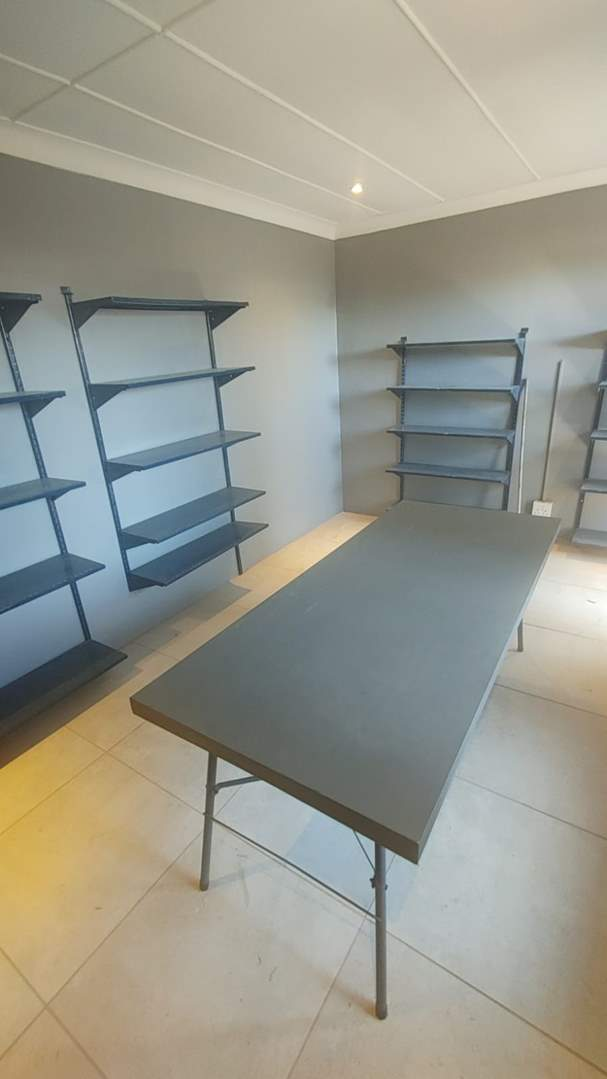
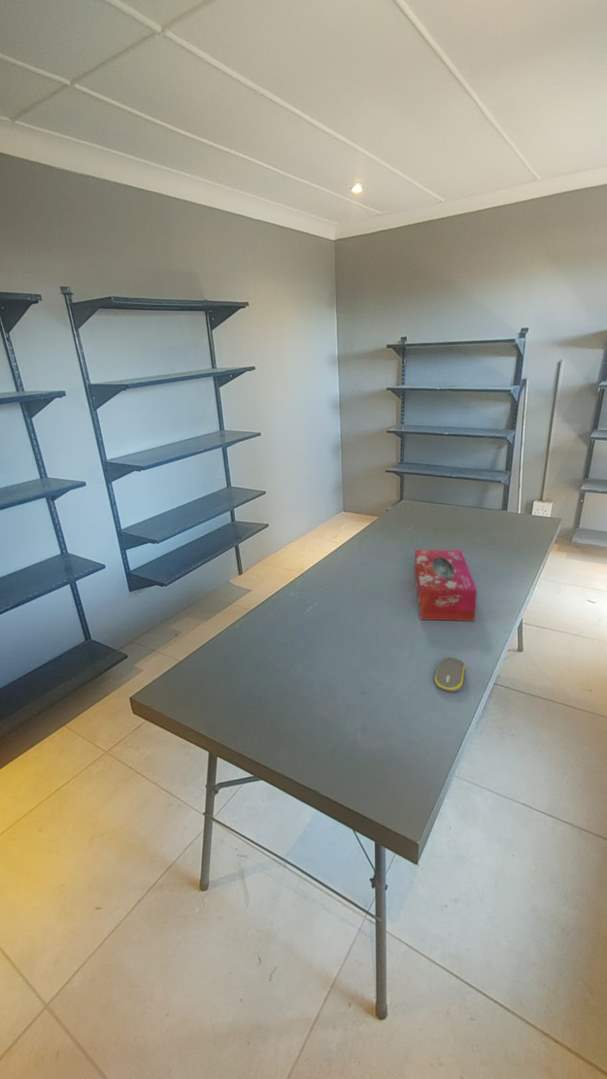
+ tissue box [413,549,478,622]
+ computer mouse [433,657,467,693]
